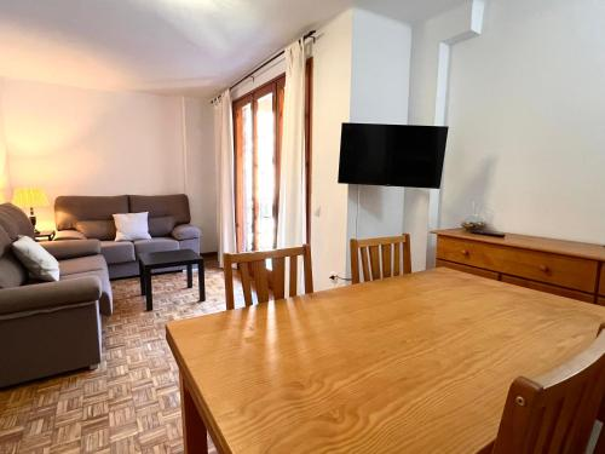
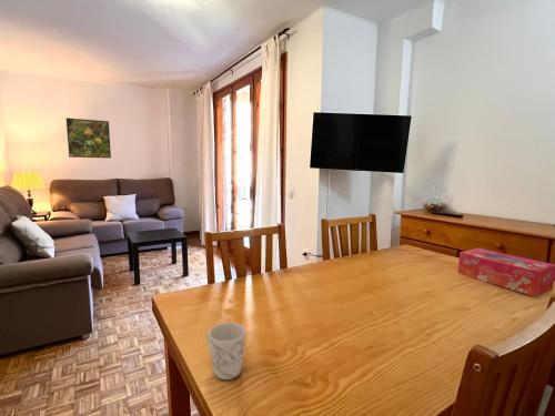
+ mug [205,322,246,381]
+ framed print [65,116,112,159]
+ tissue box [457,247,555,298]
